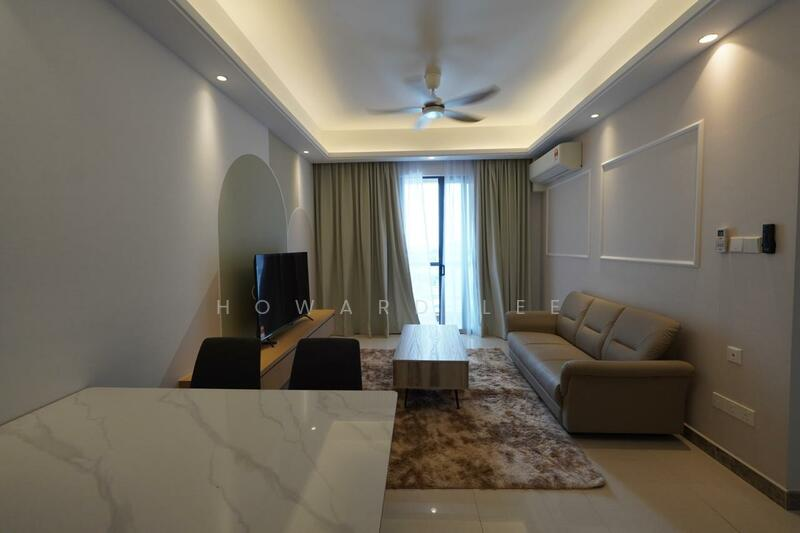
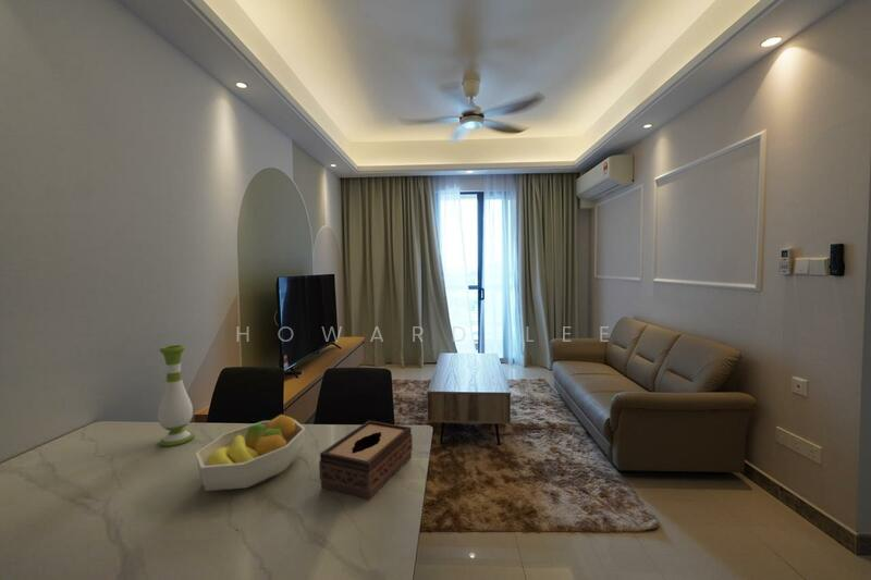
+ vase [157,344,196,447]
+ tissue box [318,420,414,502]
+ fruit bowl [194,414,306,492]
